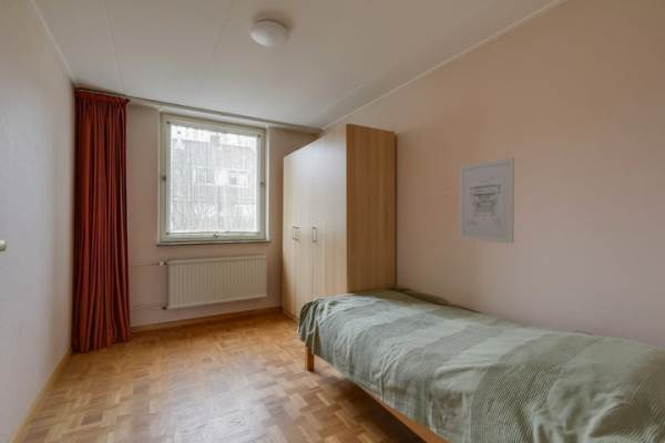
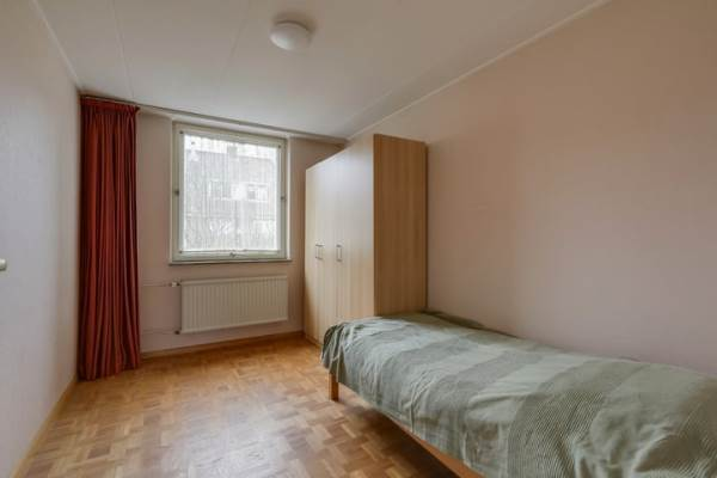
- wall art [458,156,515,245]
